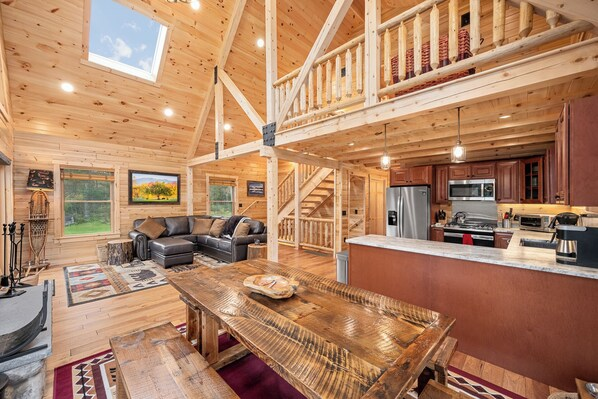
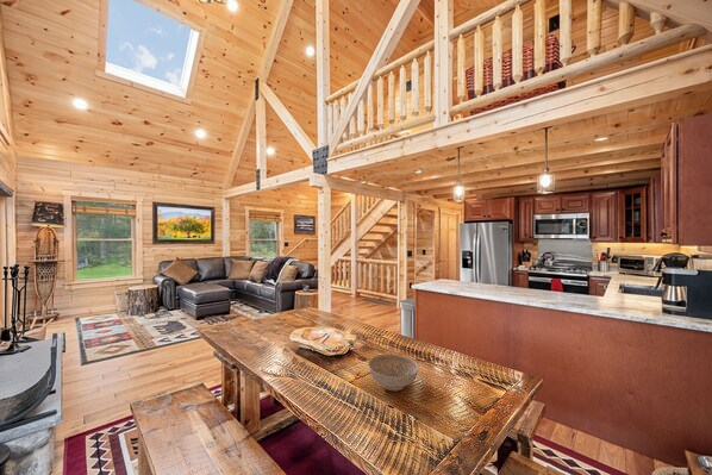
+ decorative bowl [367,352,420,393]
